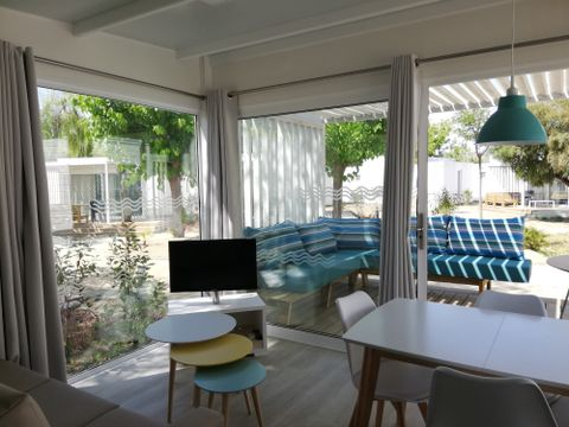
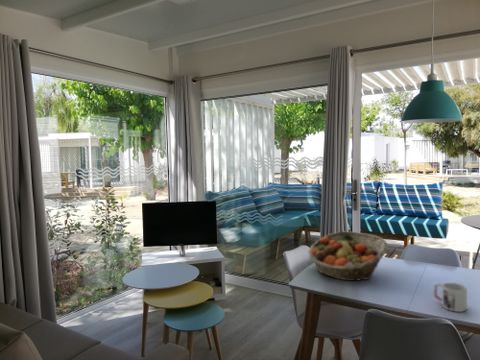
+ fruit basket [307,230,389,282]
+ mug [433,282,468,313]
